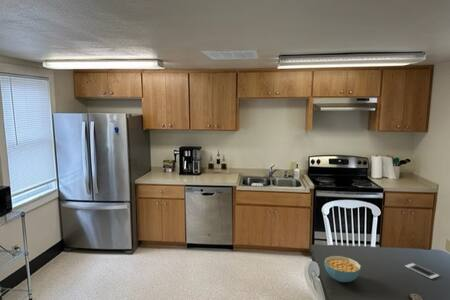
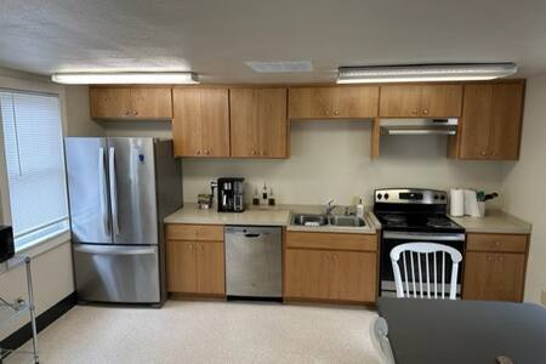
- cereal bowl [323,255,362,283]
- cell phone [404,262,440,280]
